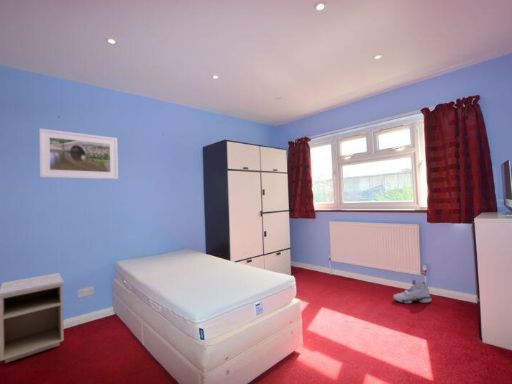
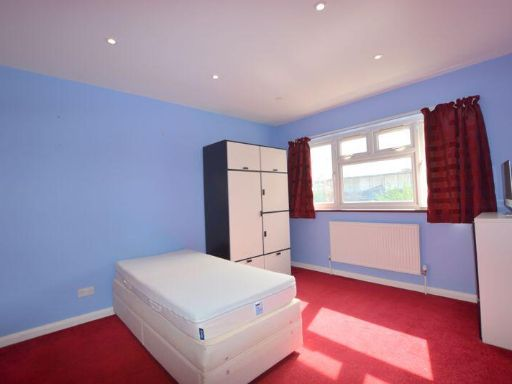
- nightstand [0,272,65,364]
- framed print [38,128,119,180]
- sneaker [392,278,432,304]
